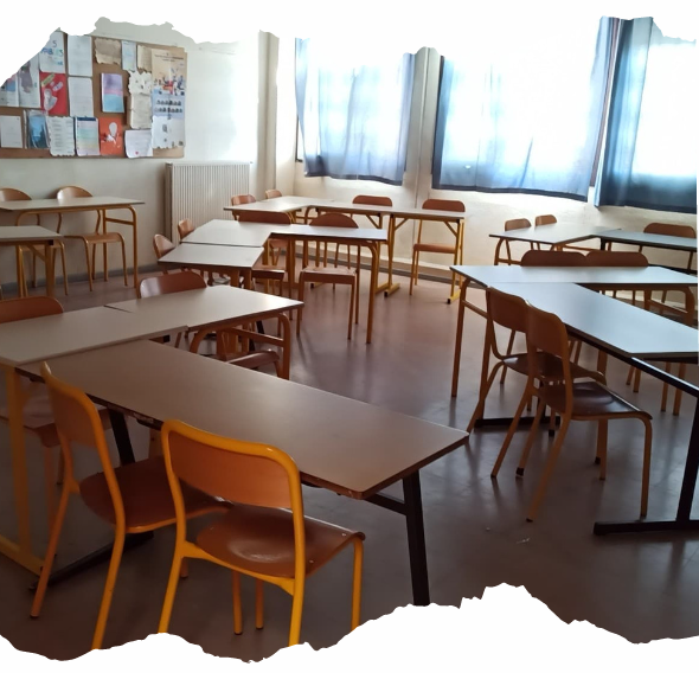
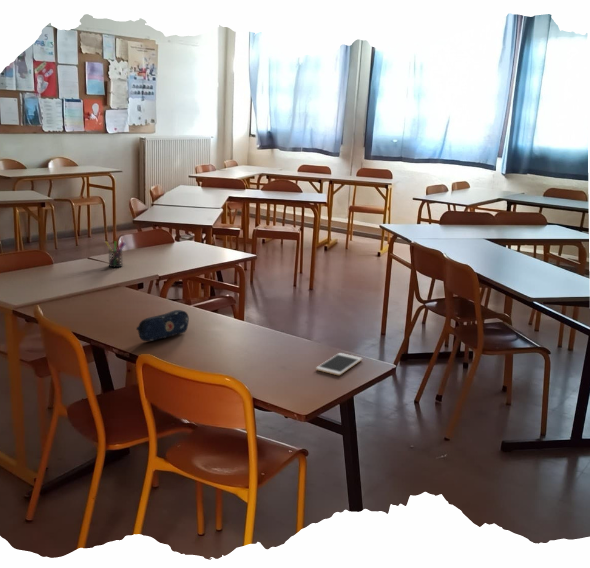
+ cell phone [315,352,363,376]
+ pen holder [104,237,126,268]
+ pencil case [135,309,190,342]
